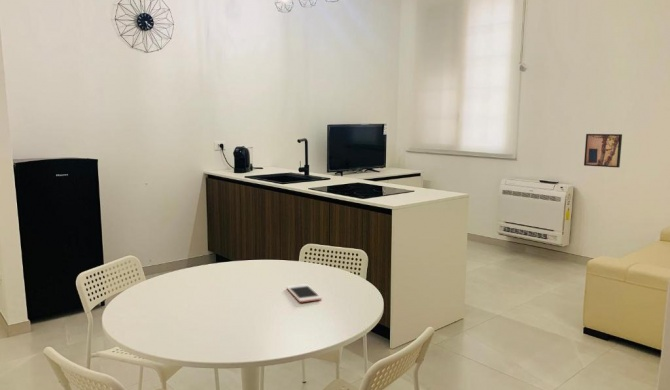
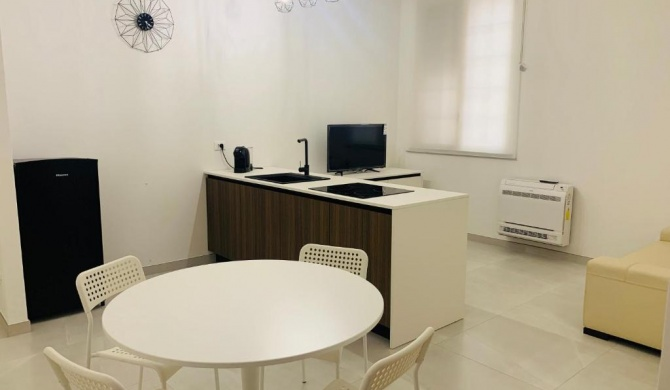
- wall art [583,133,623,168]
- cell phone [286,283,323,303]
